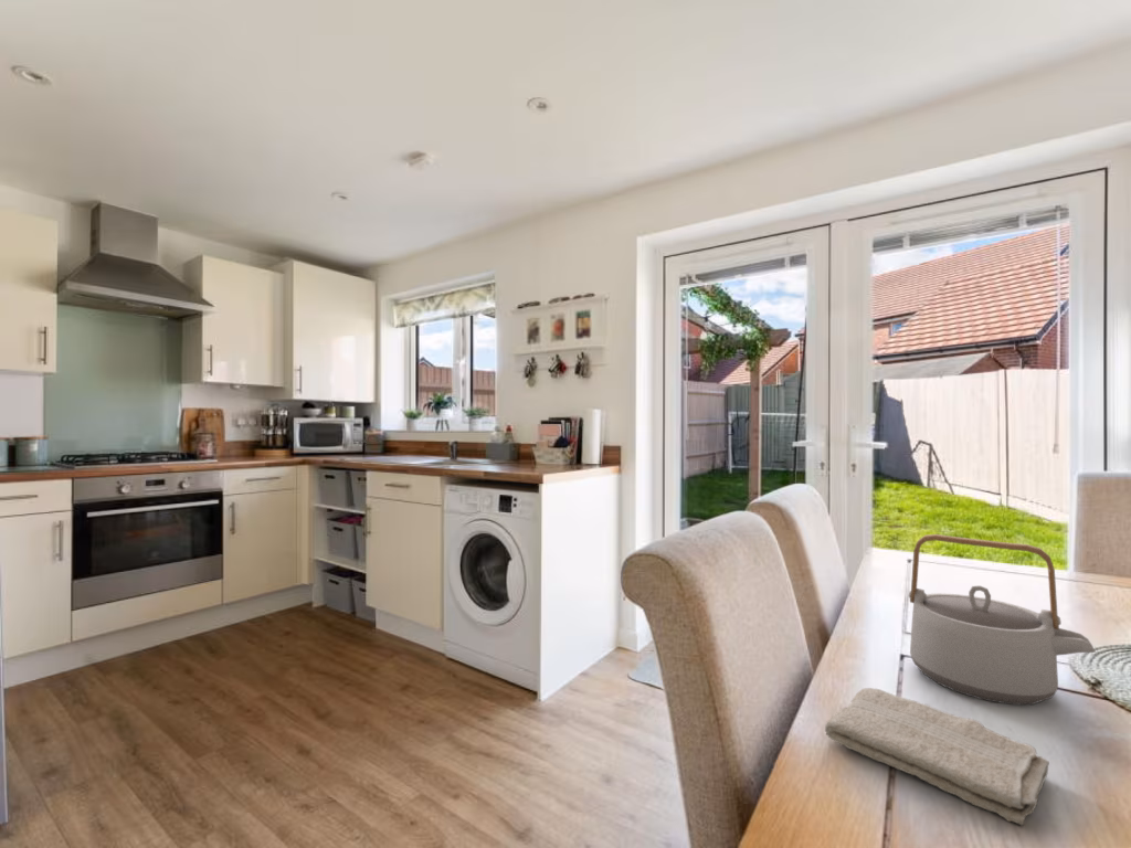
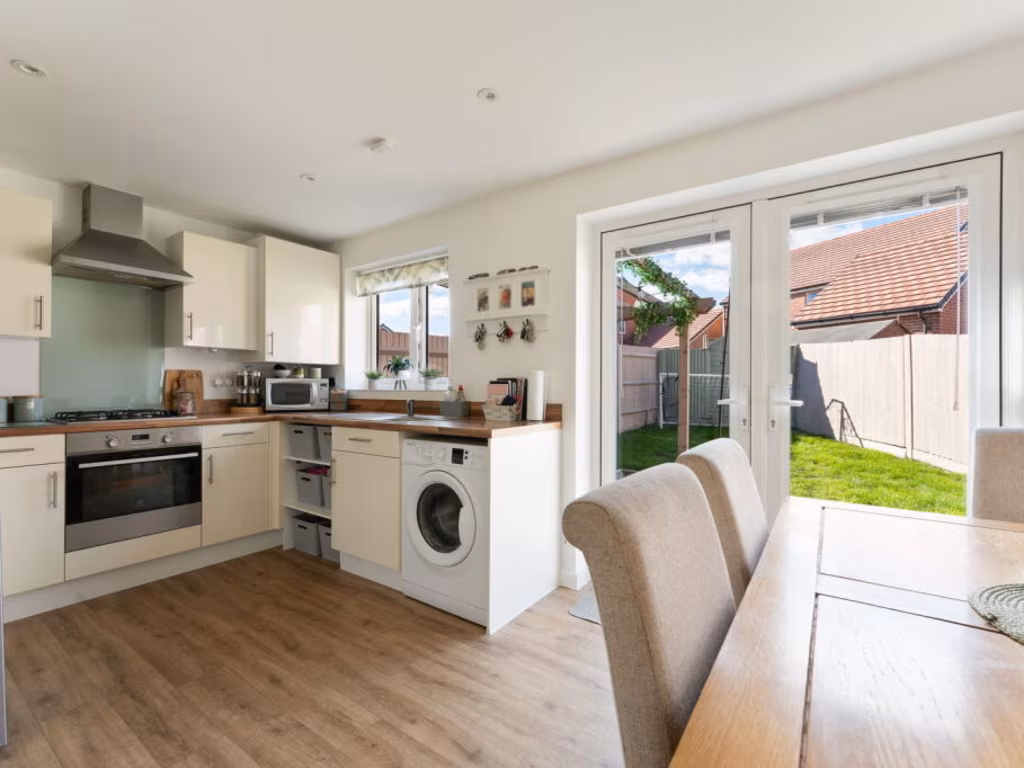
- washcloth [824,687,1050,827]
- teapot [908,533,1097,706]
